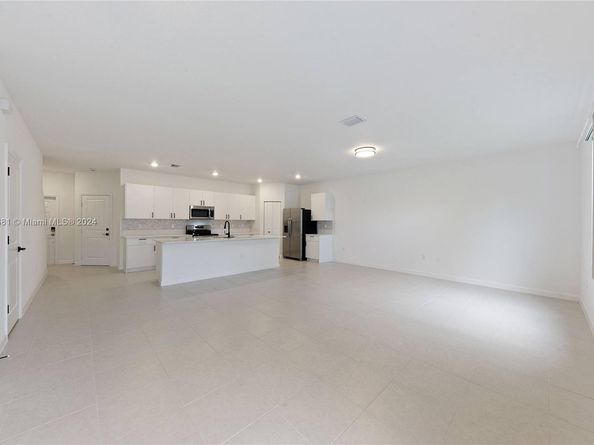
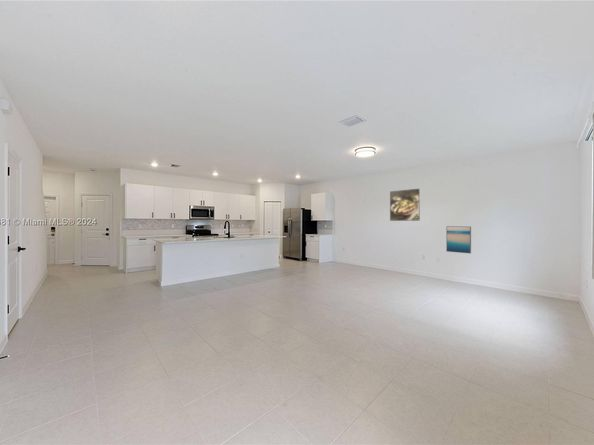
+ wall art [445,225,472,254]
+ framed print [389,188,421,222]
